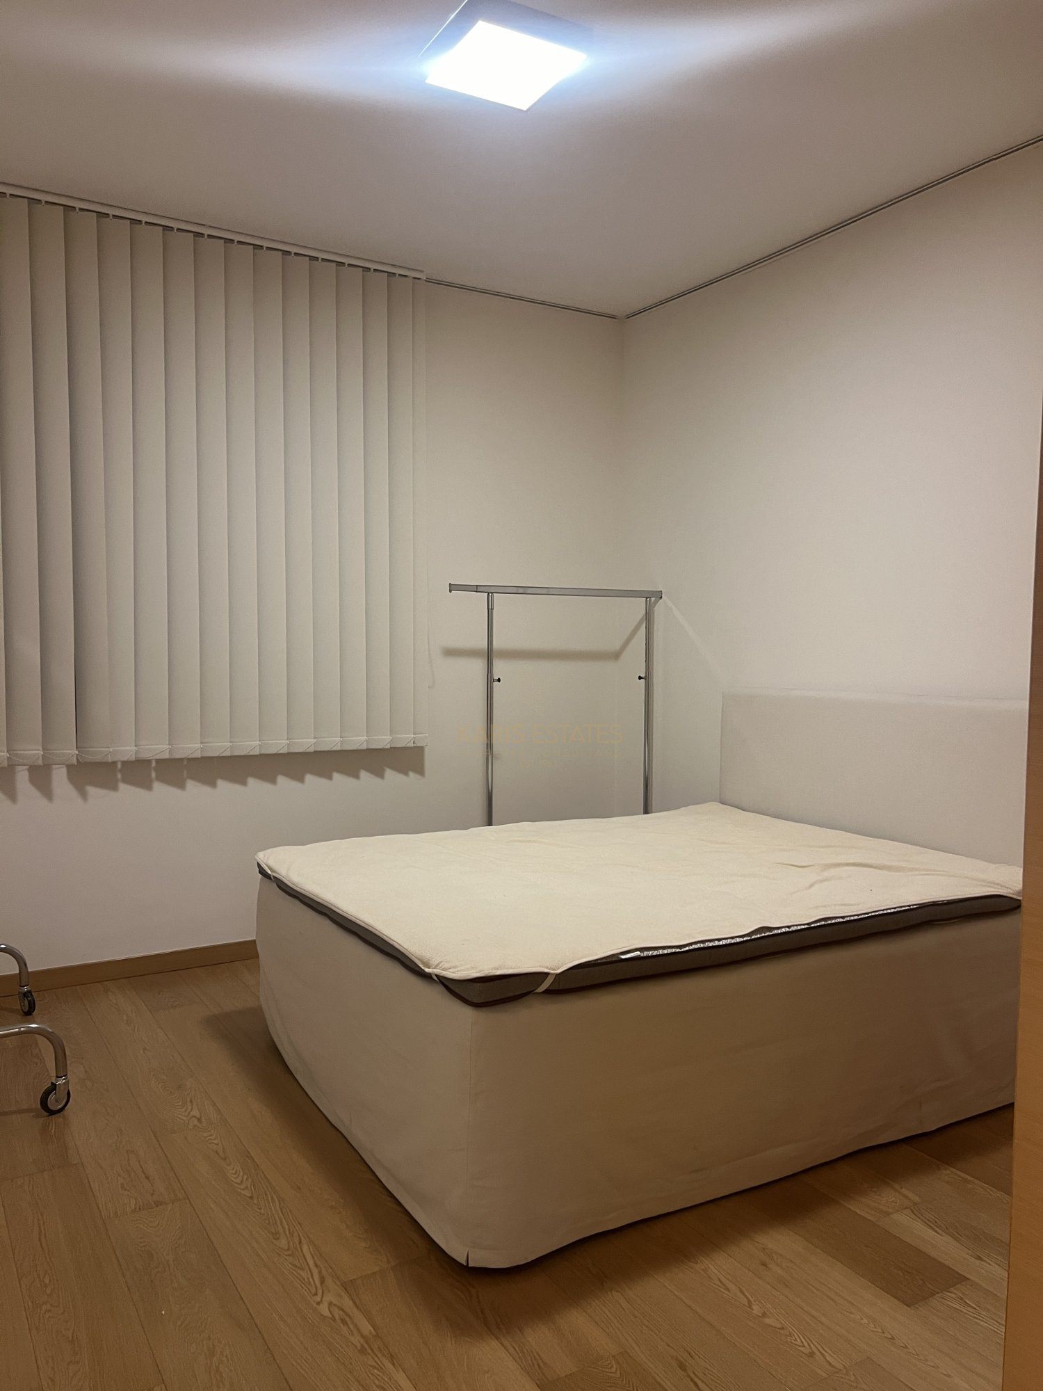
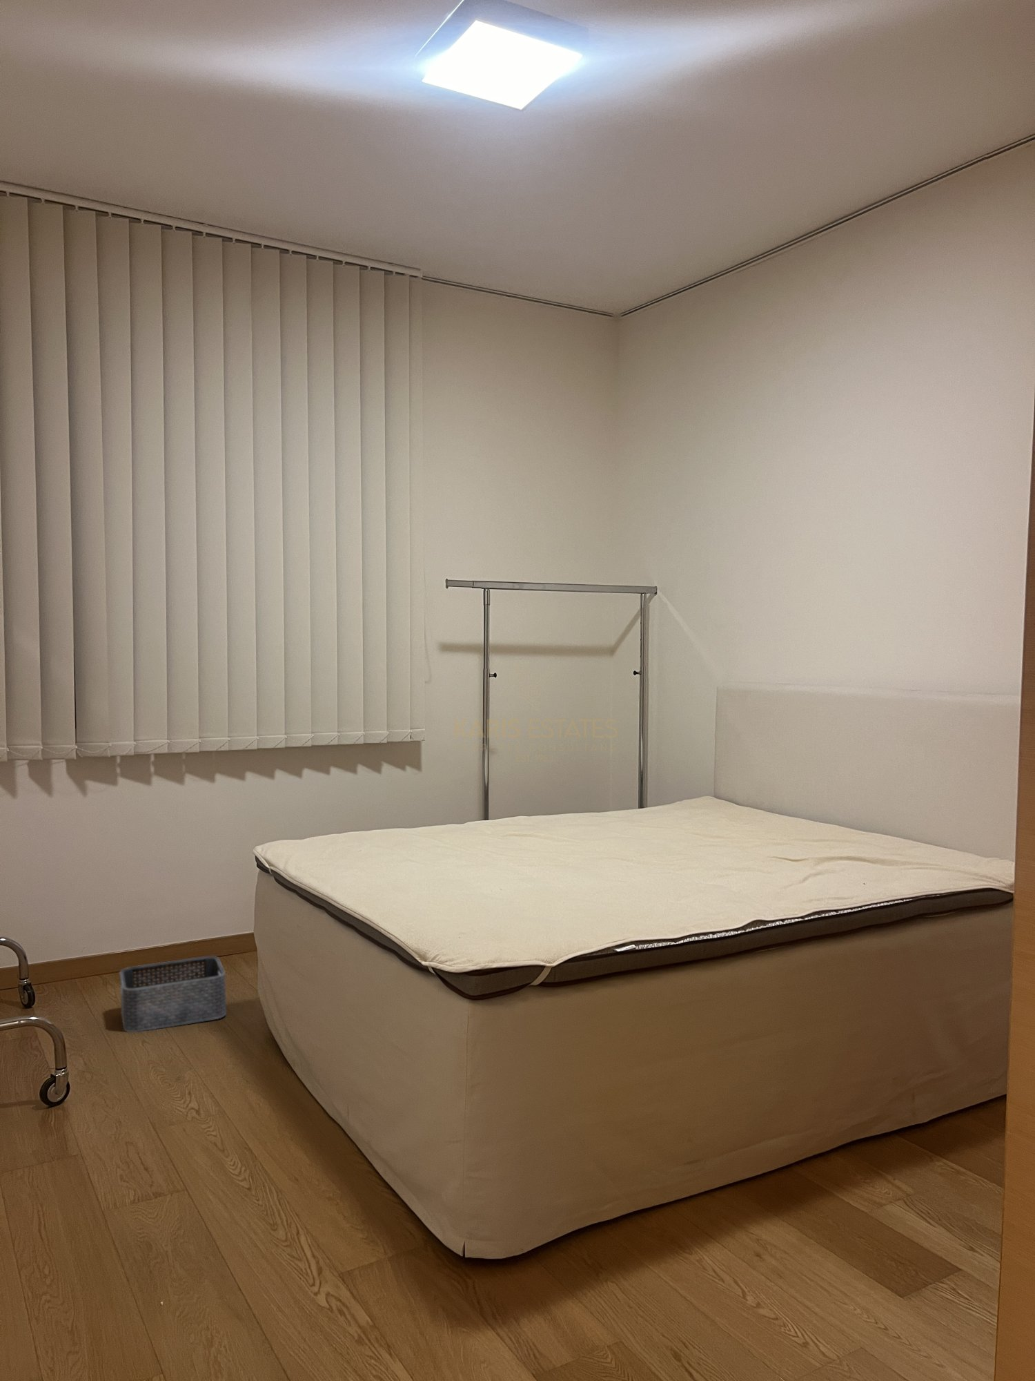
+ storage bin [120,956,227,1033]
